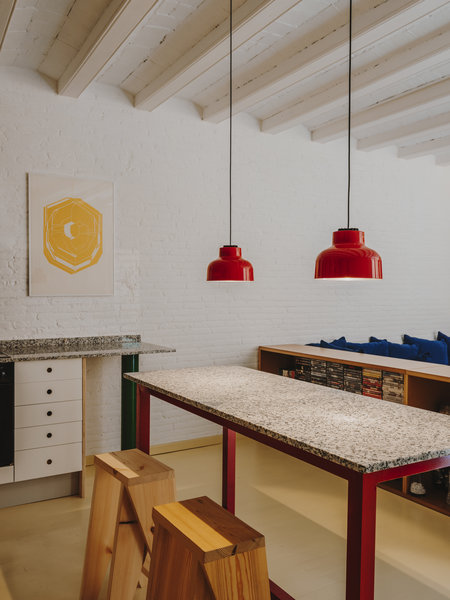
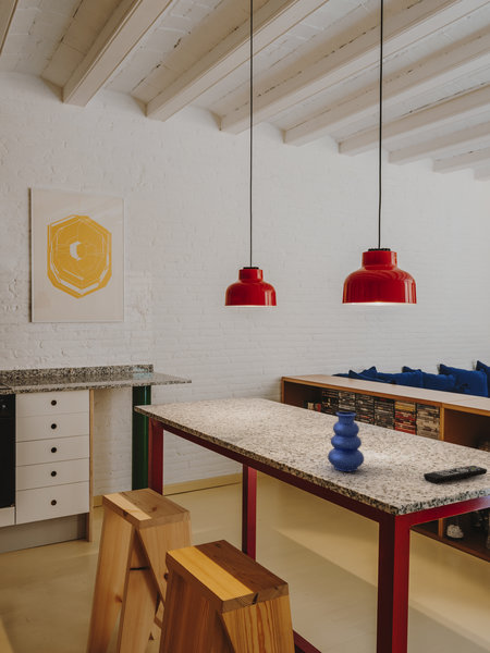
+ remote control [422,465,488,484]
+ vase [327,410,365,472]
